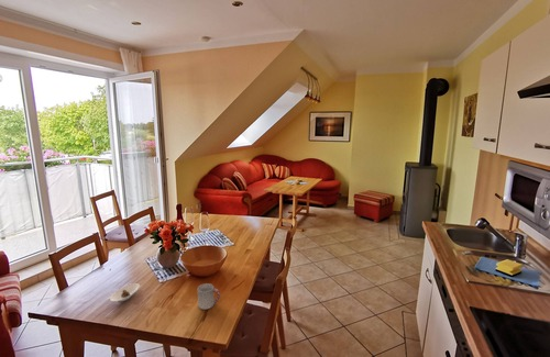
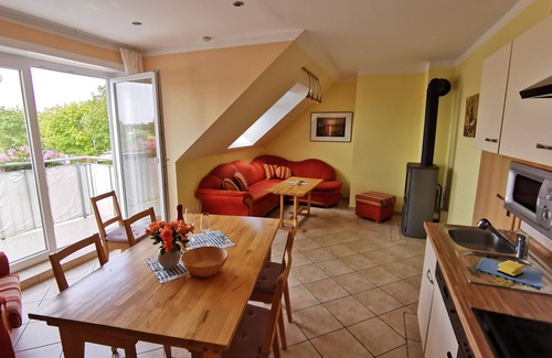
- saucer [109,282,141,303]
- cup [197,282,221,311]
